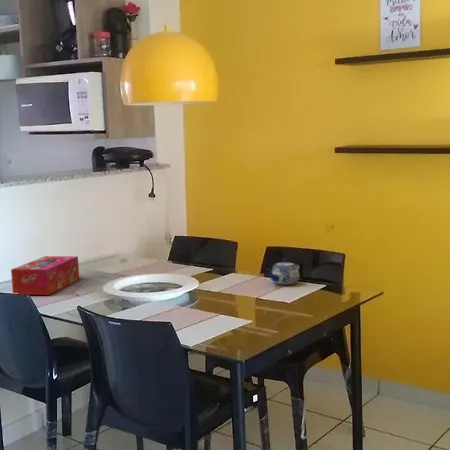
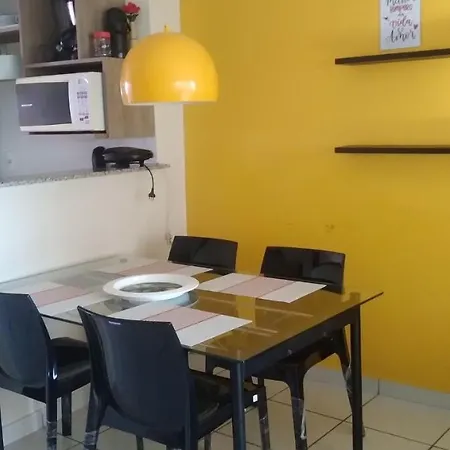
- tissue box [10,255,80,296]
- teapot [266,258,301,286]
